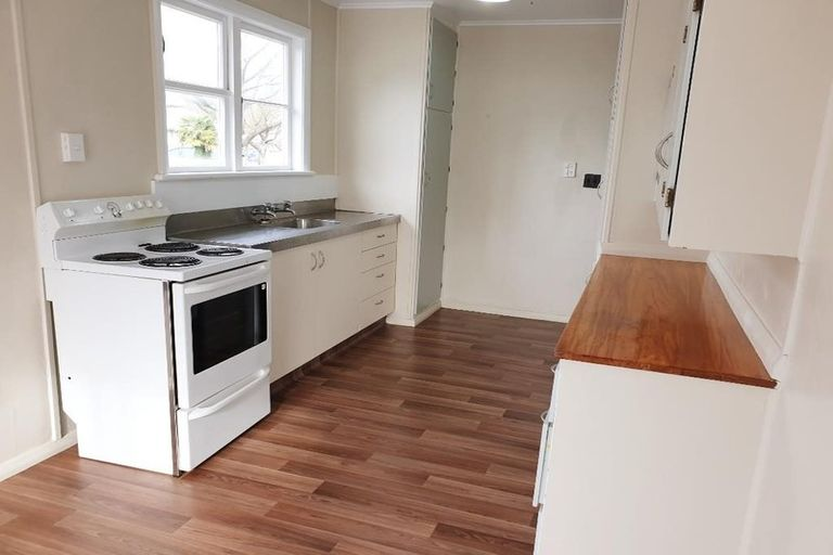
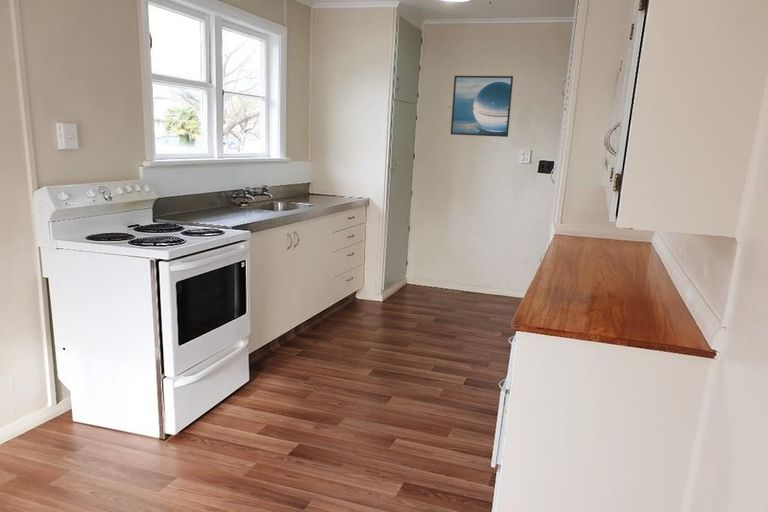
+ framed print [450,75,514,138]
